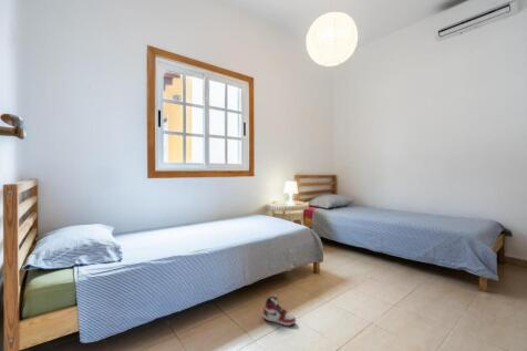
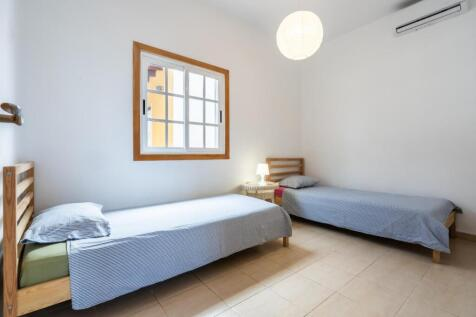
- sneaker [262,295,297,327]
